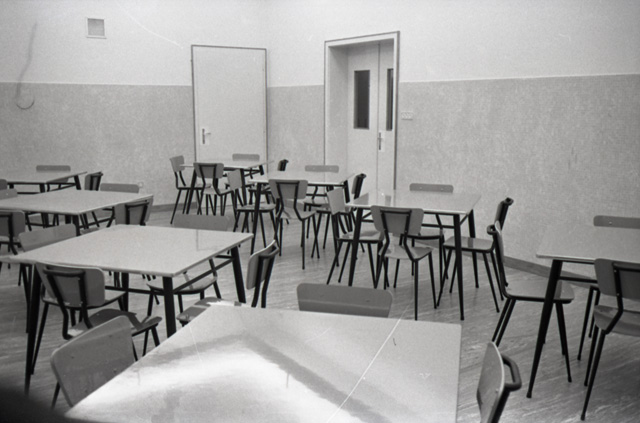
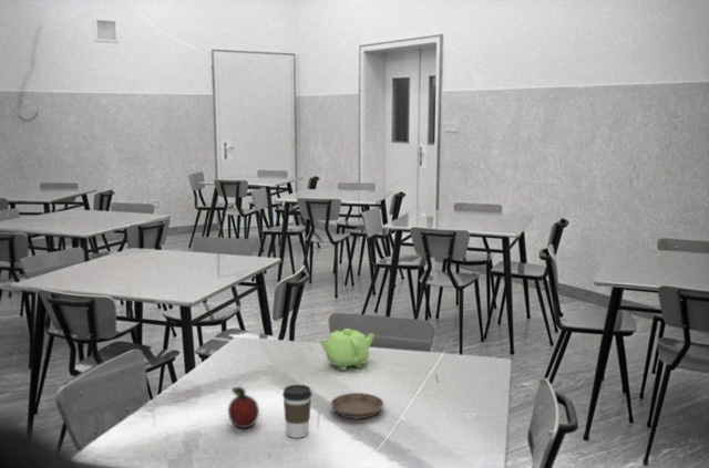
+ fruit [227,386,260,429]
+ teapot [318,327,376,372]
+ coffee cup [281,384,314,439]
+ saucer [330,392,384,420]
